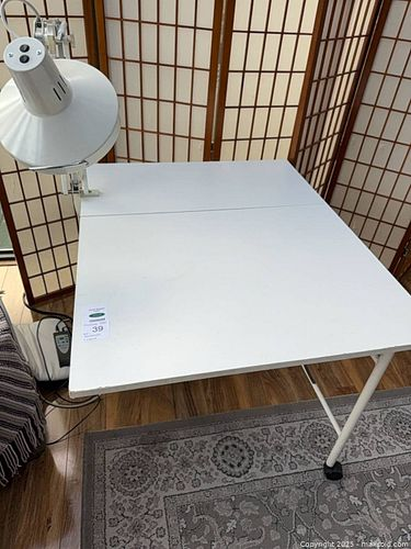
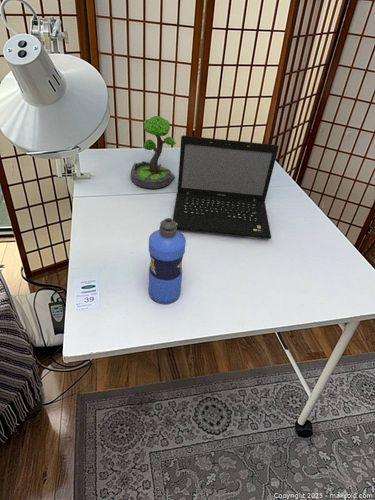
+ laptop [172,135,280,240]
+ plant [130,115,177,190]
+ water bottle [148,217,187,305]
